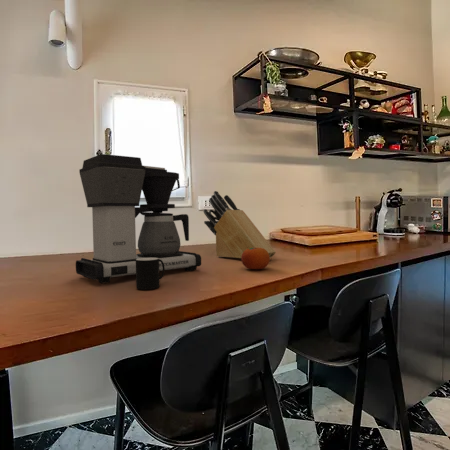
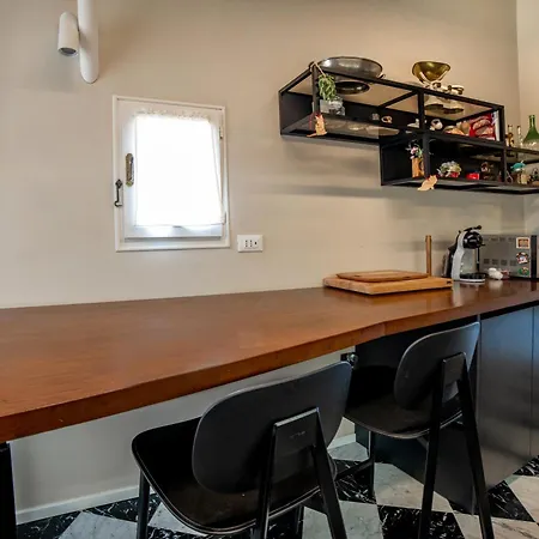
- fruit [240,248,271,270]
- knife block [202,190,277,259]
- cup [135,258,166,291]
- coffee maker [75,153,202,284]
